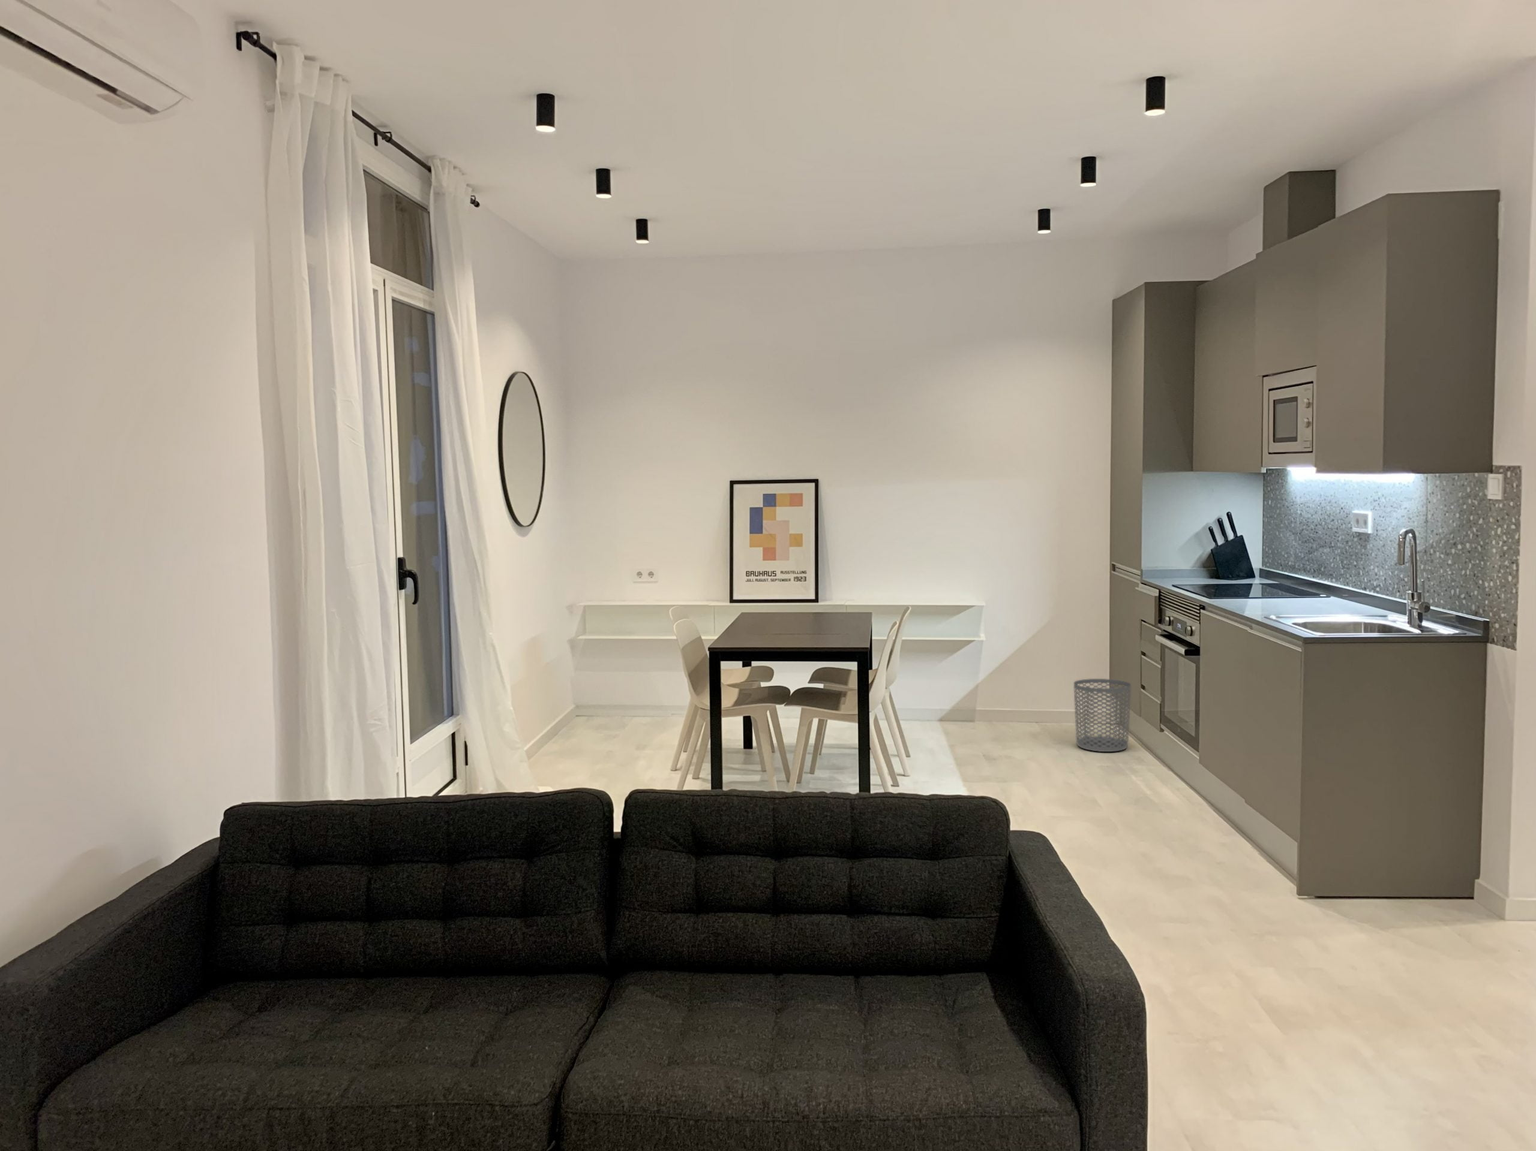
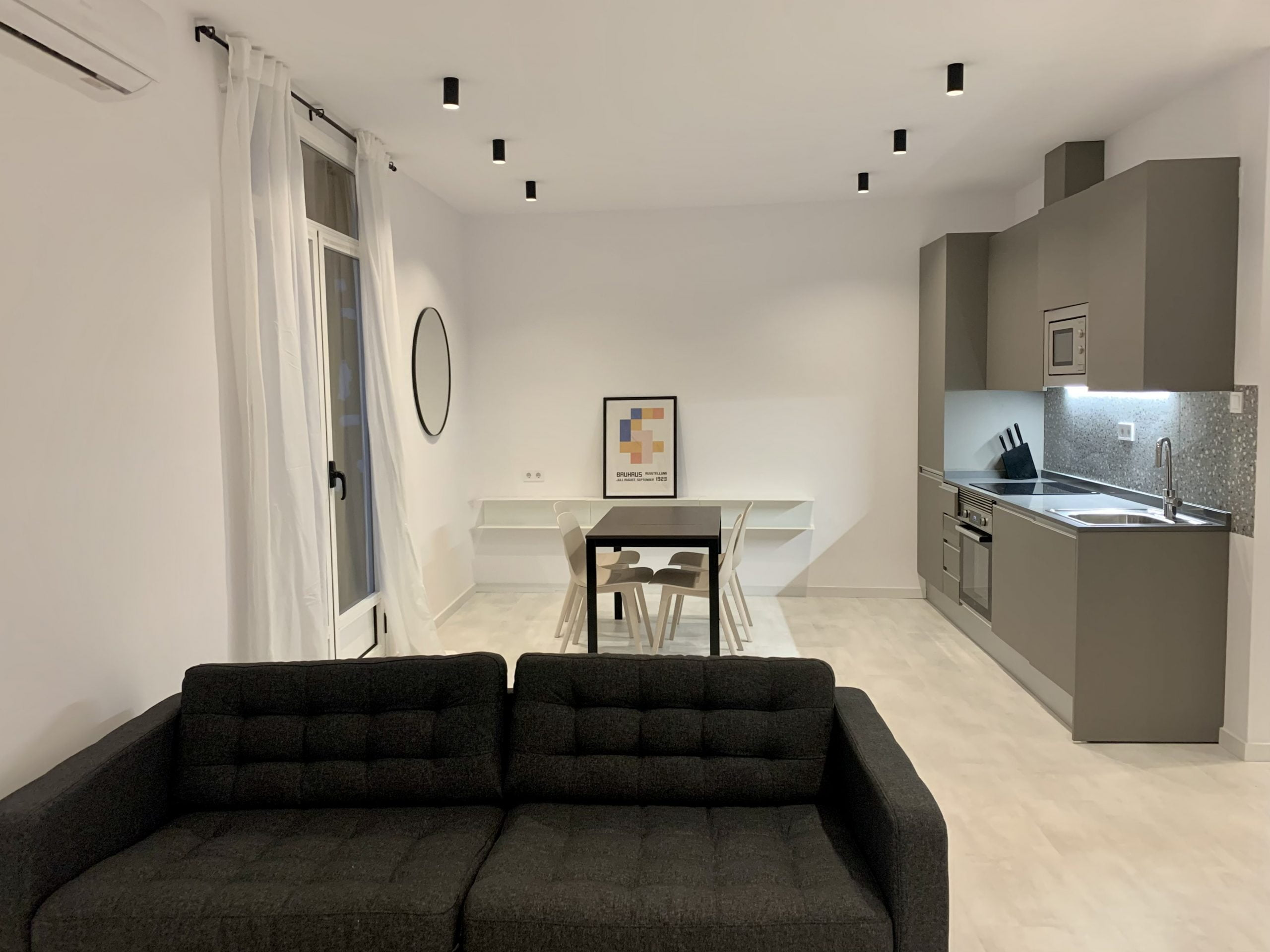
- waste bin [1074,678,1132,752]
